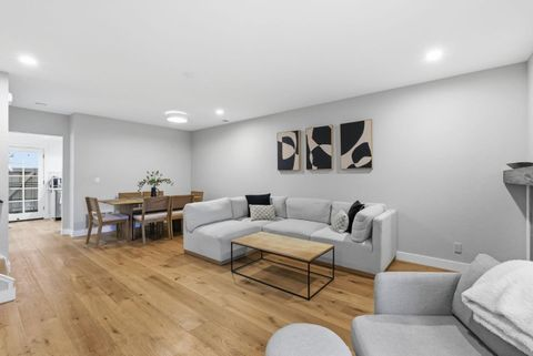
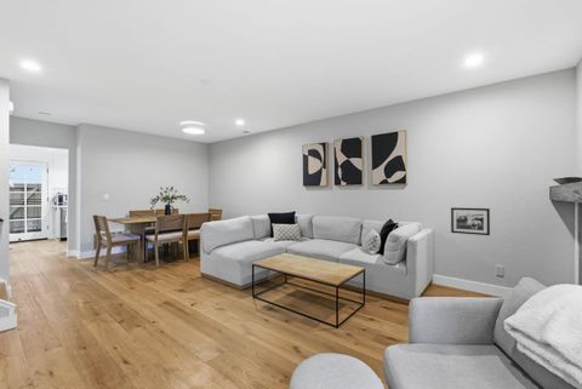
+ picture frame [450,206,491,236]
